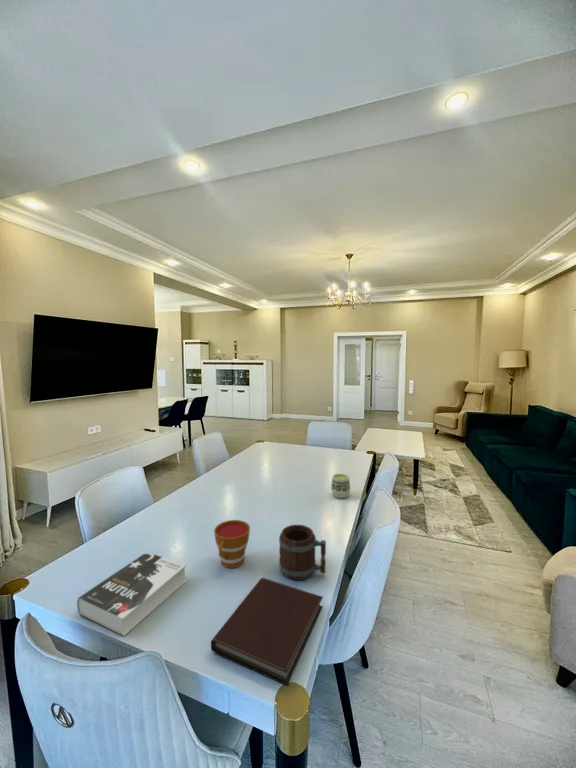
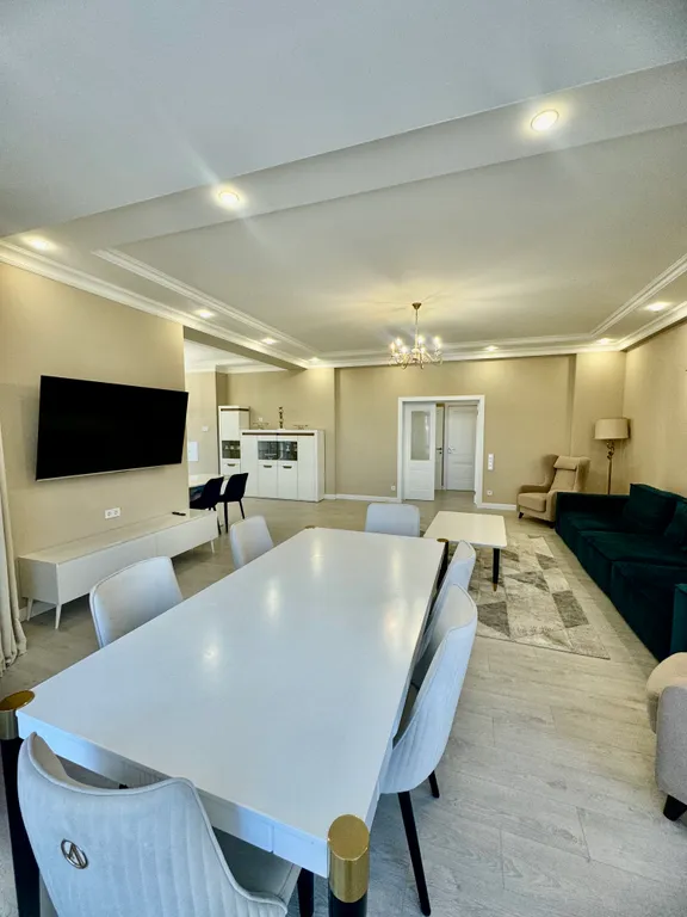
- notebook [210,577,324,686]
- cup [213,519,251,569]
- mug [278,524,327,581]
- book [76,551,188,637]
- cup [330,473,351,499]
